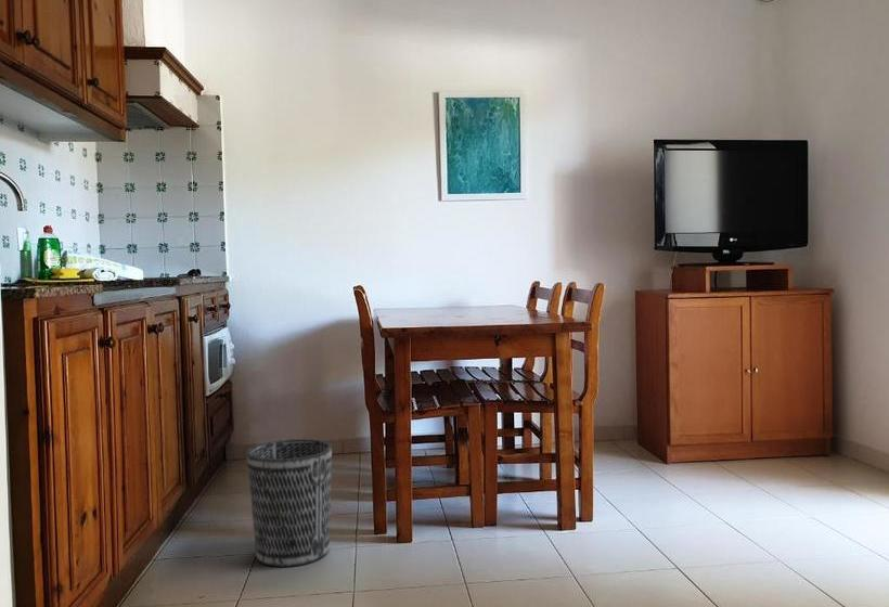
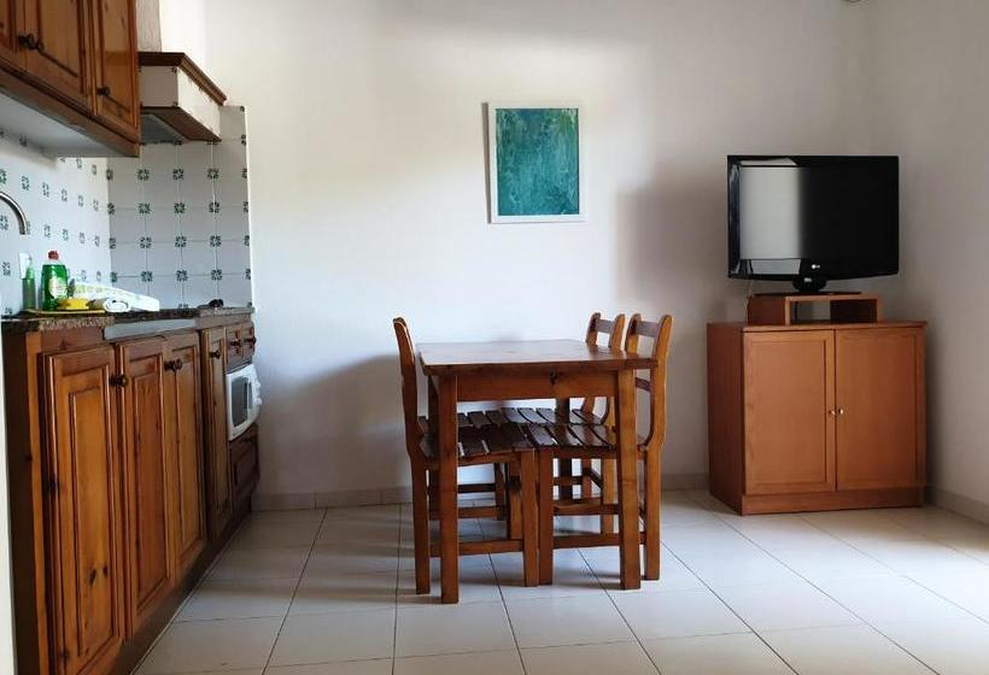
- wastebasket [245,438,333,568]
